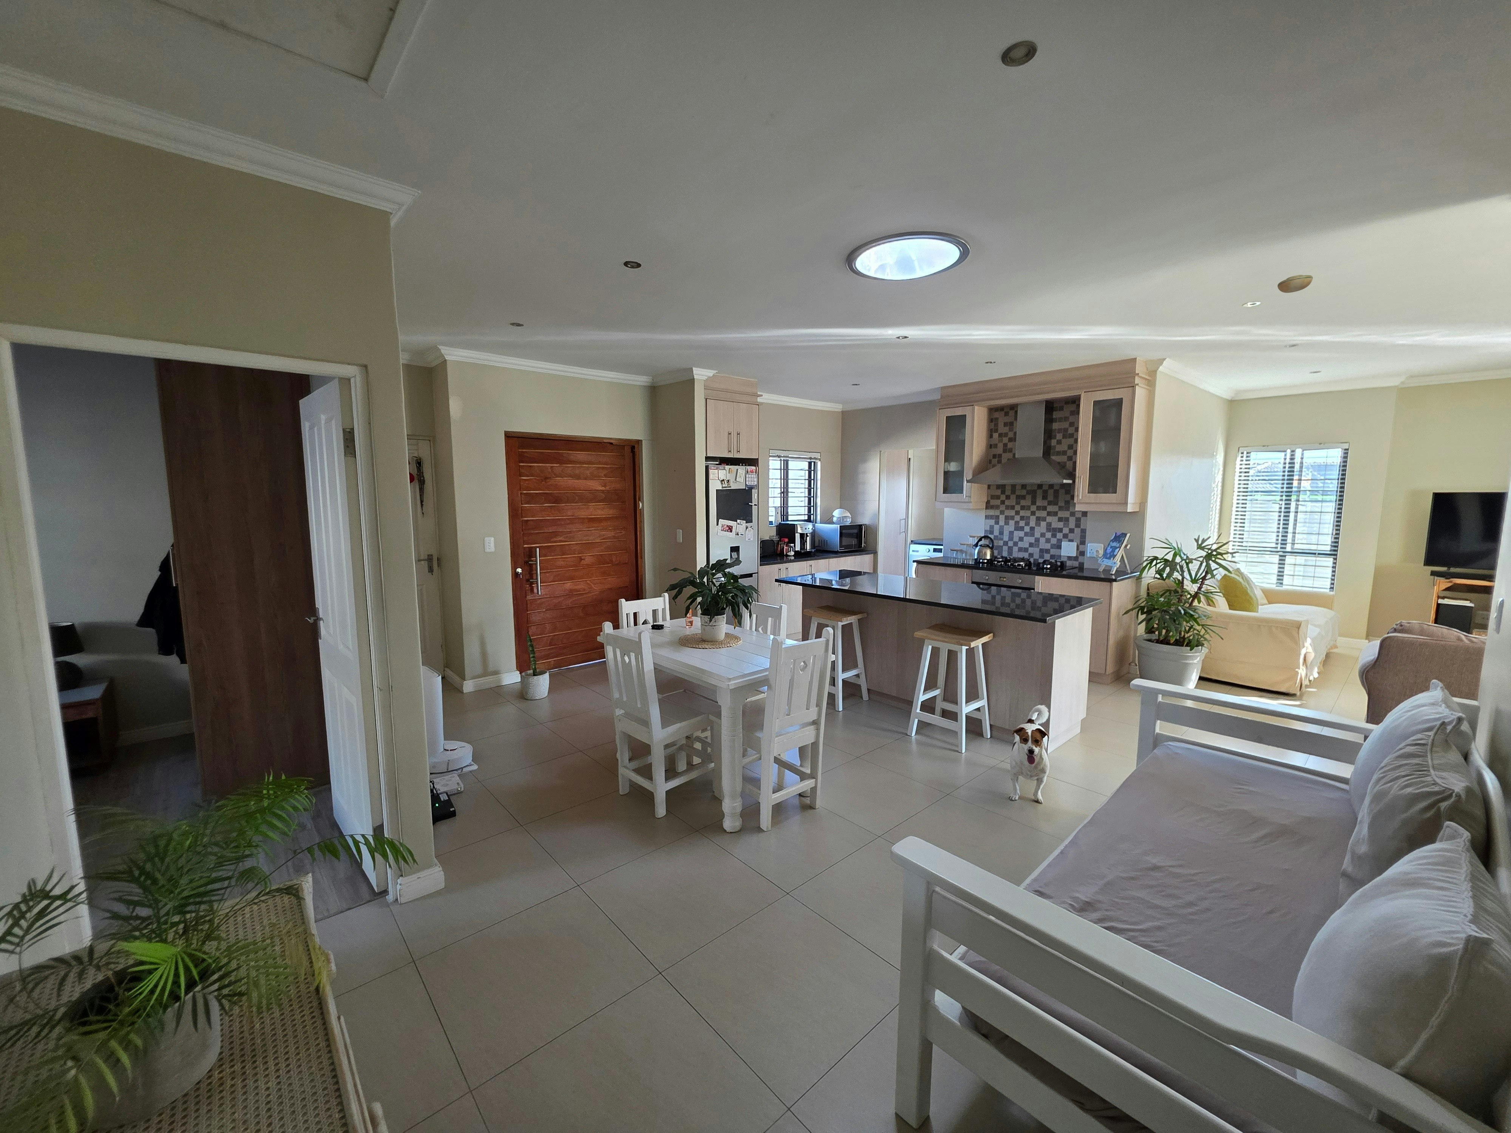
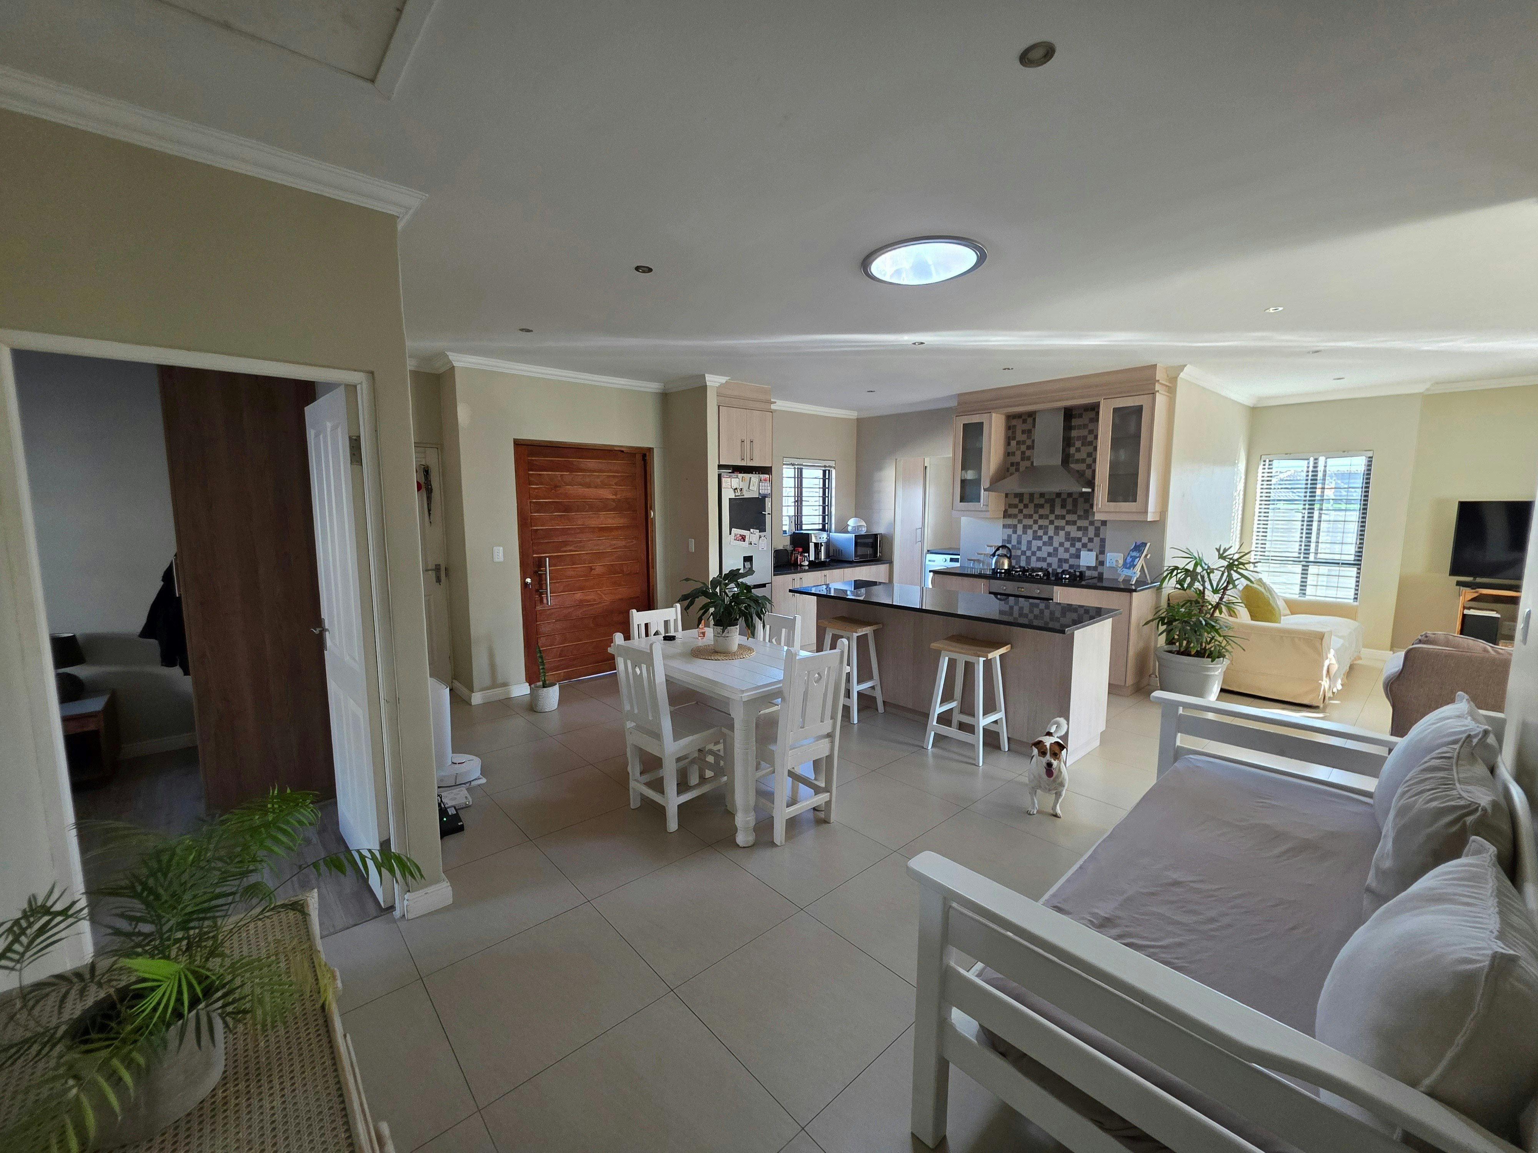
- smoke detector [1277,275,1313,293]
